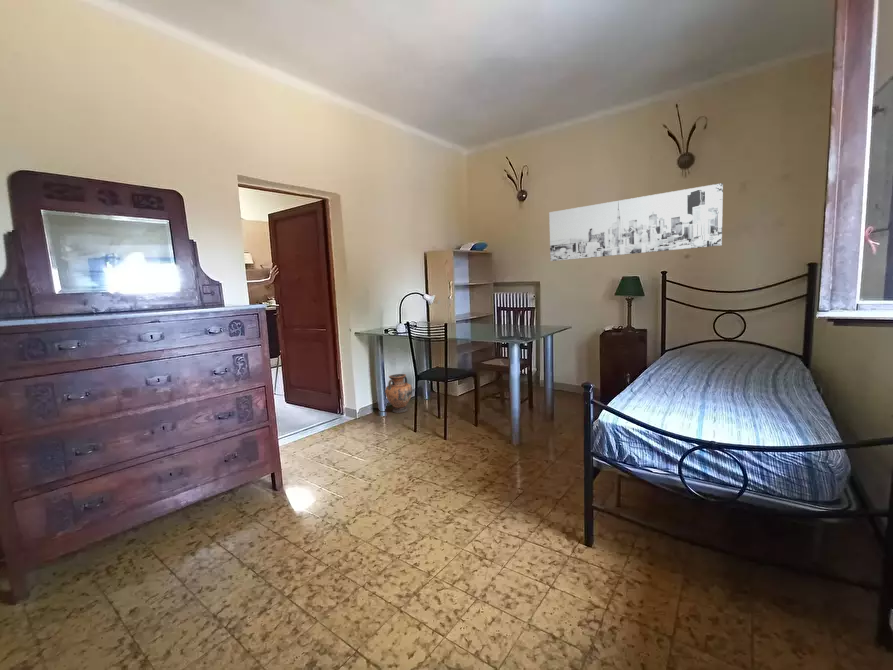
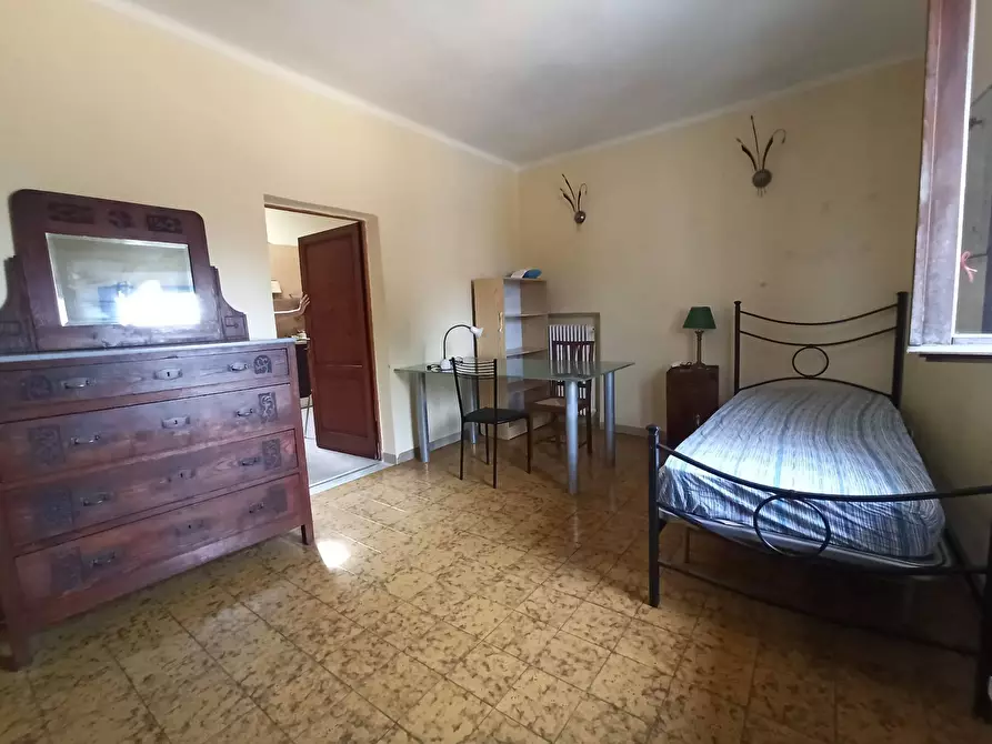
- vase [384,373,413,414]
- wall art [548,182,724,262]
